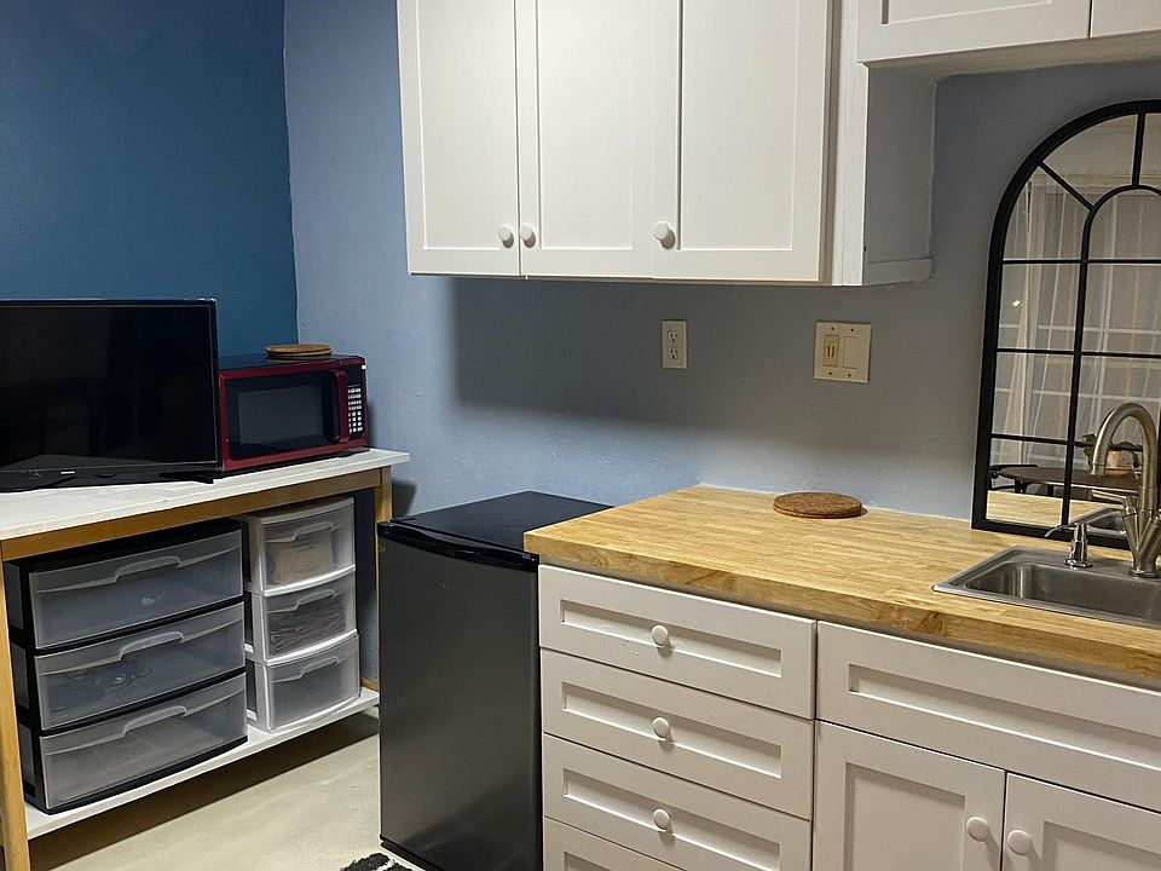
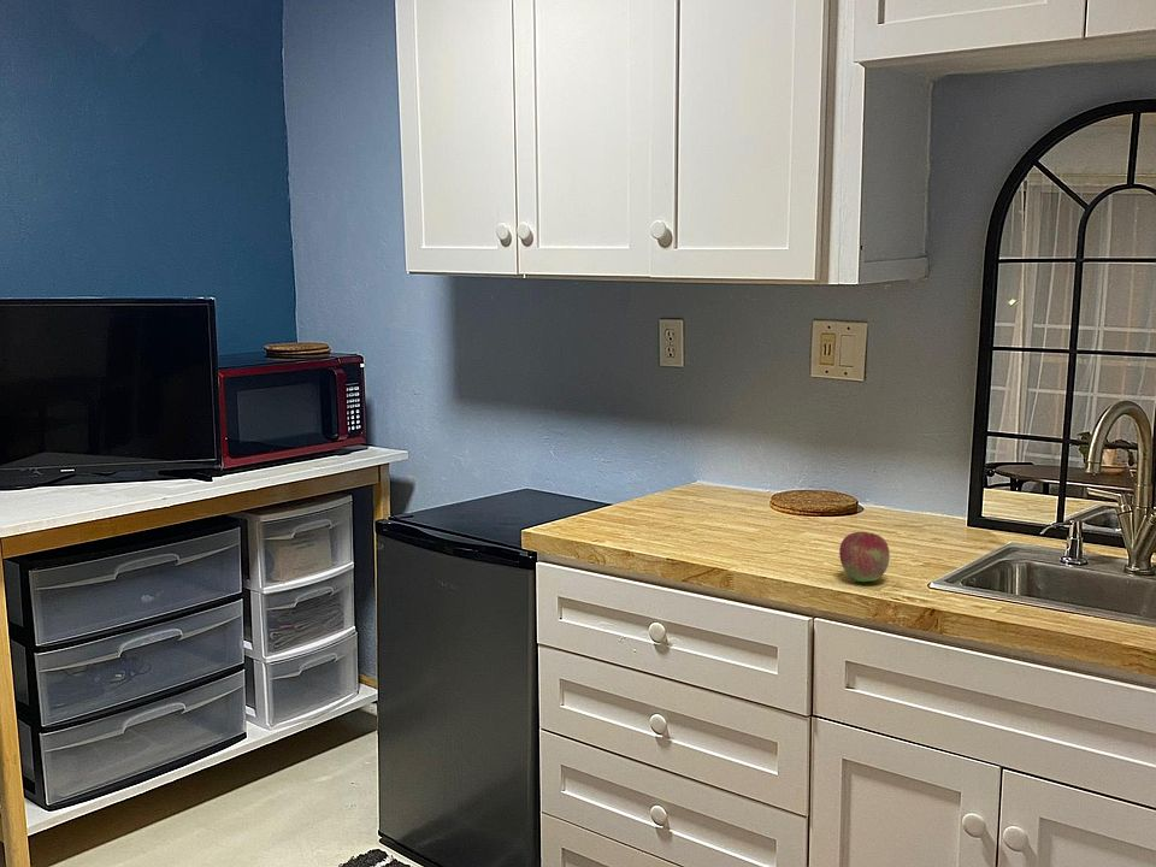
+ fruit [838,530,891,583]
